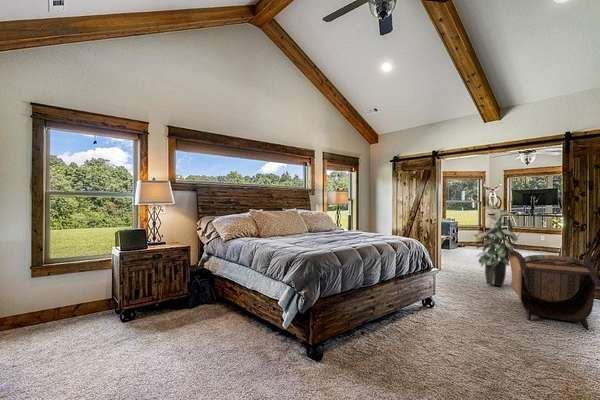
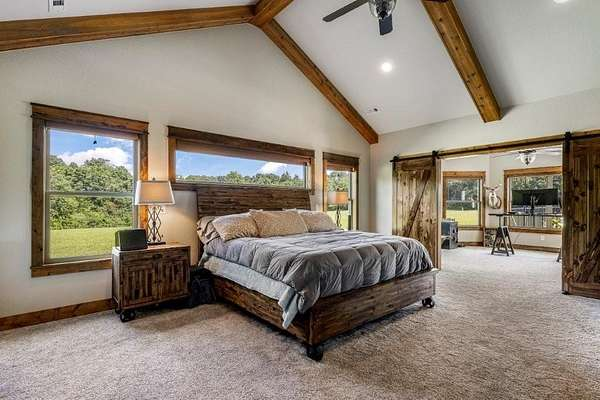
- indoor plant [473,205,523,287]
- armchair [509,250,600,331]
